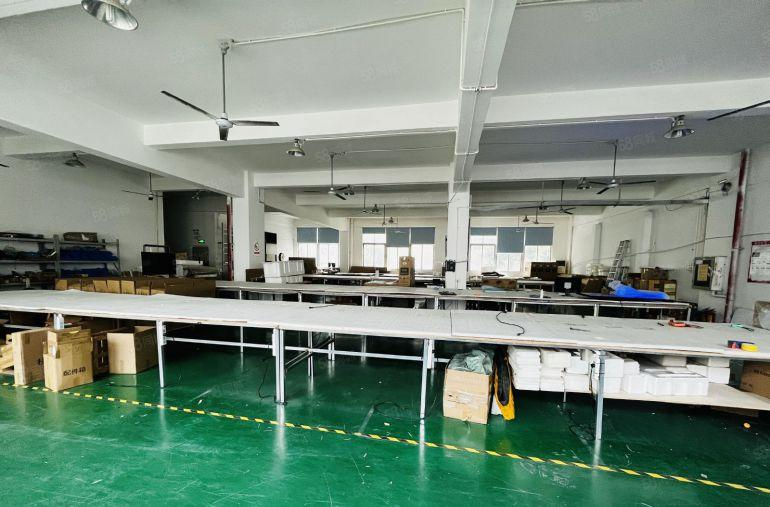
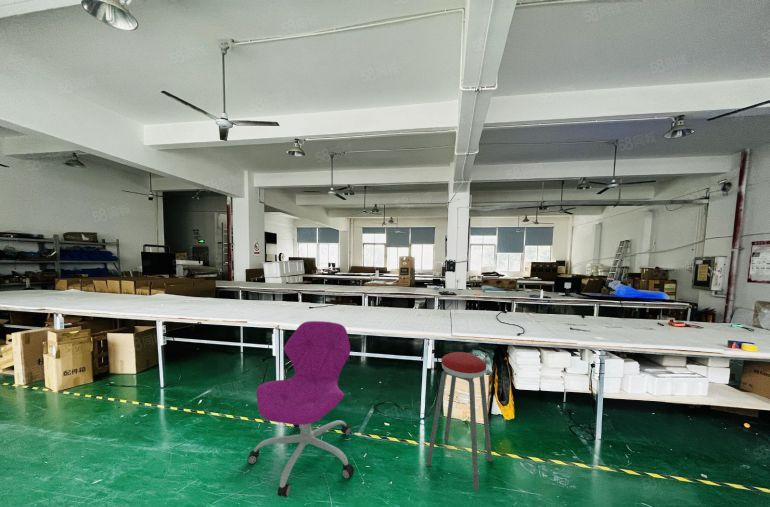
+ office chair [246,320,355,498]
+ music stool [425,351,493,492]
